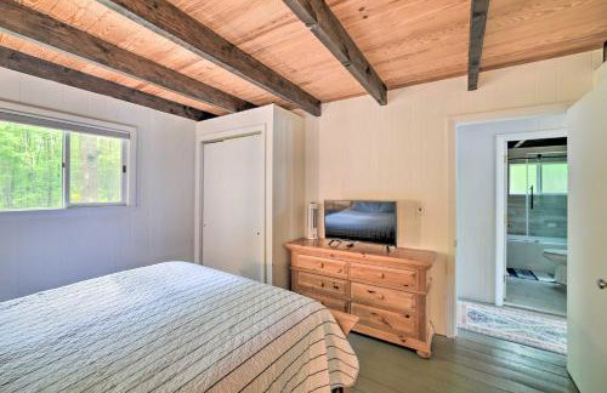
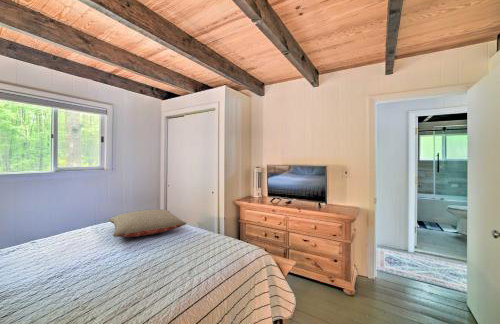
+ pillow [108,208,187,238]
